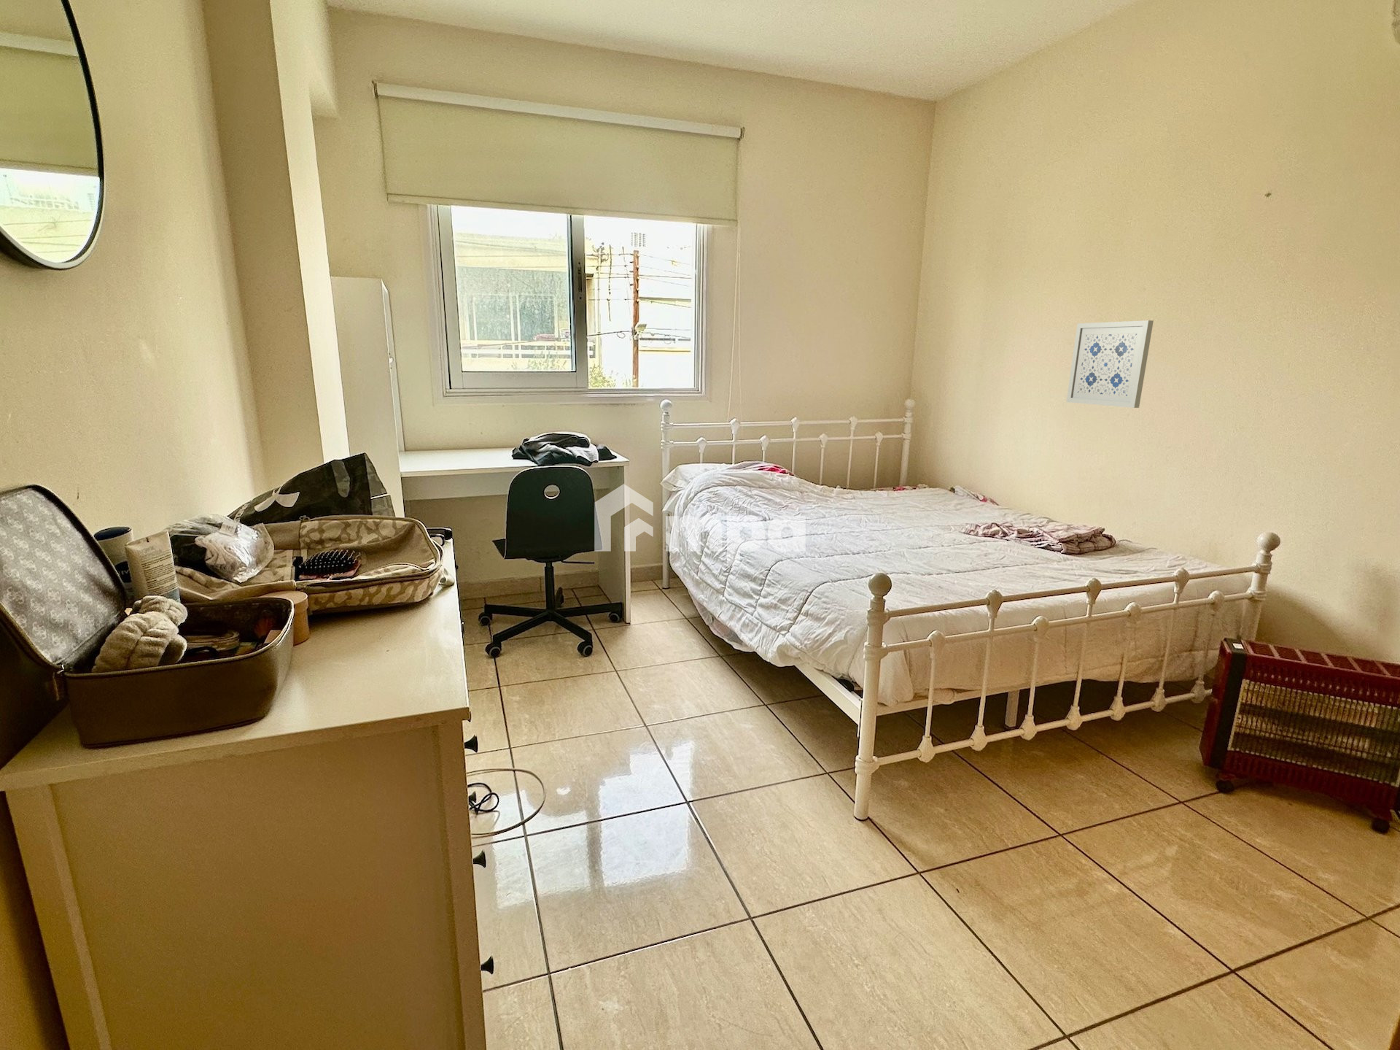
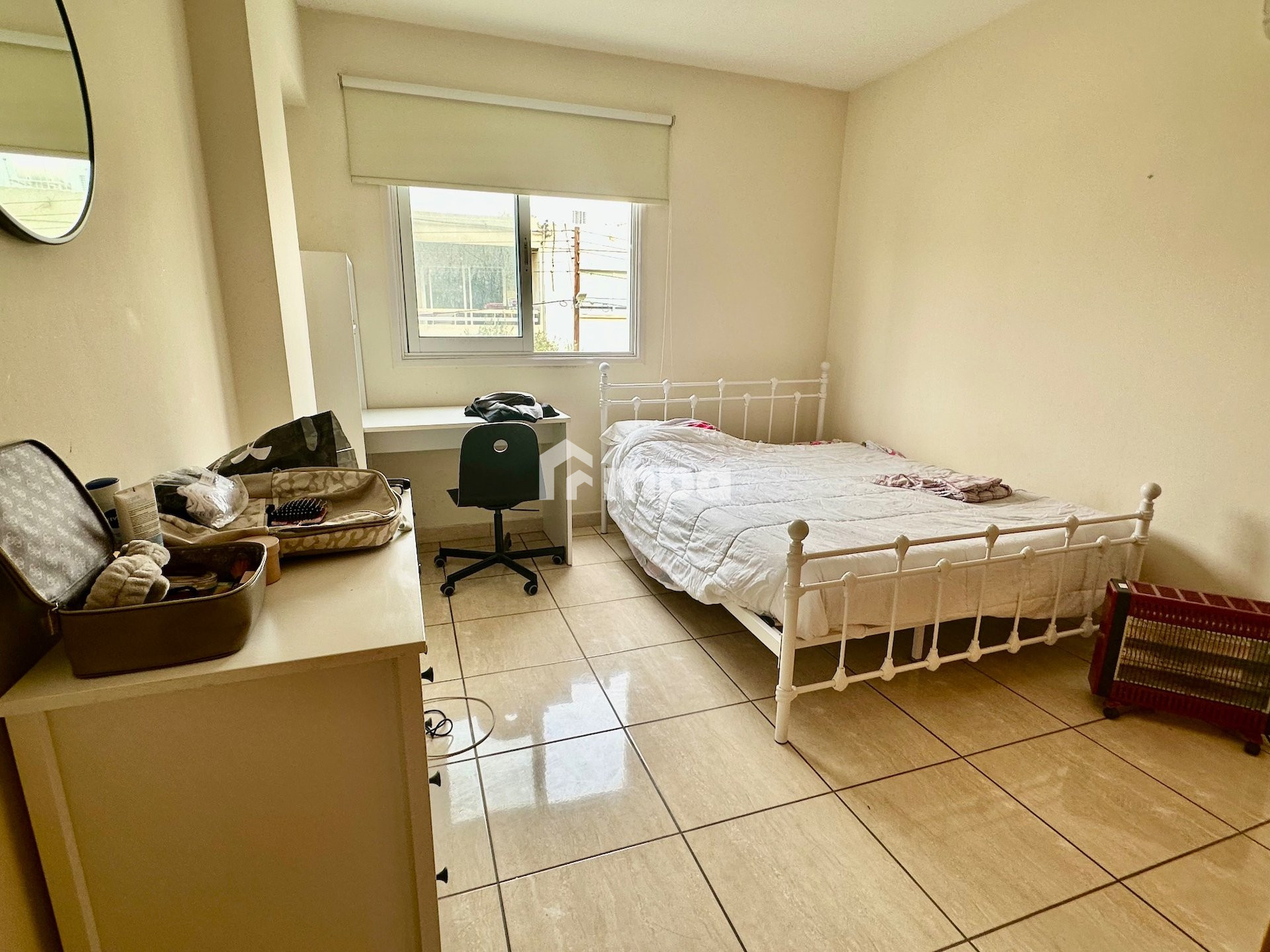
- wall art [1066,320,1154,408]
